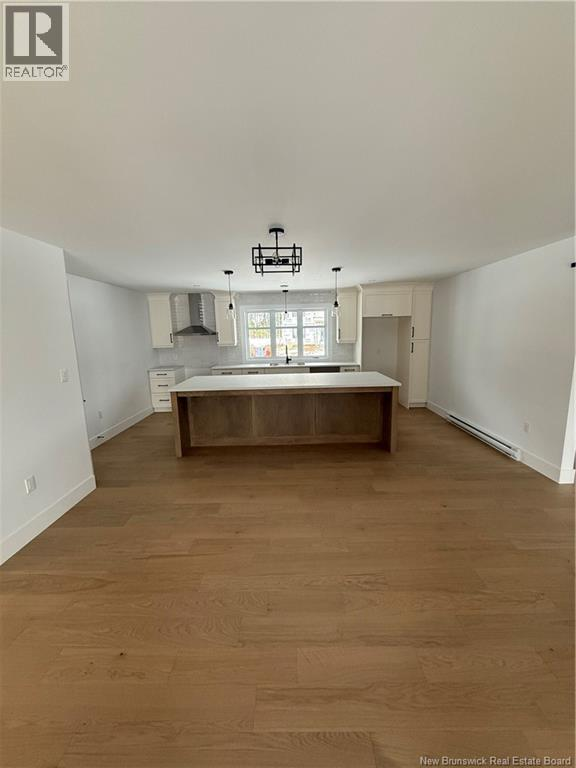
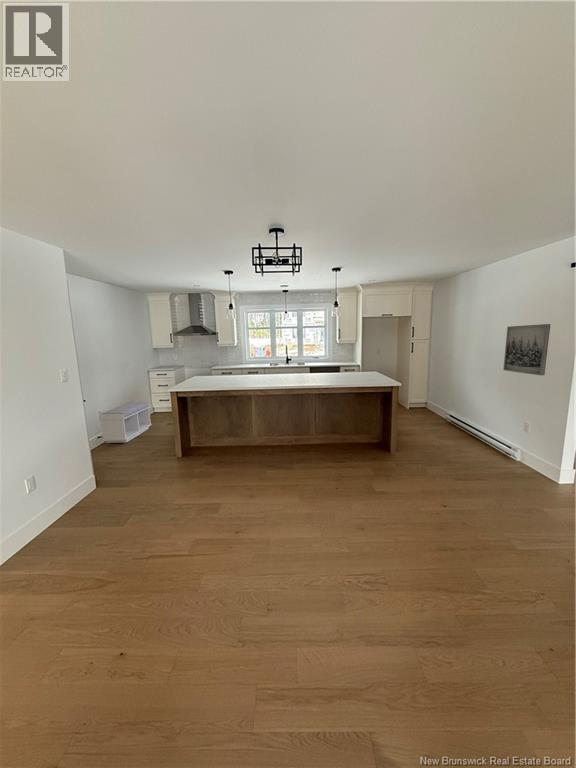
+ bench [98,401,153,444]
+ wall art [502,323,552,376]
